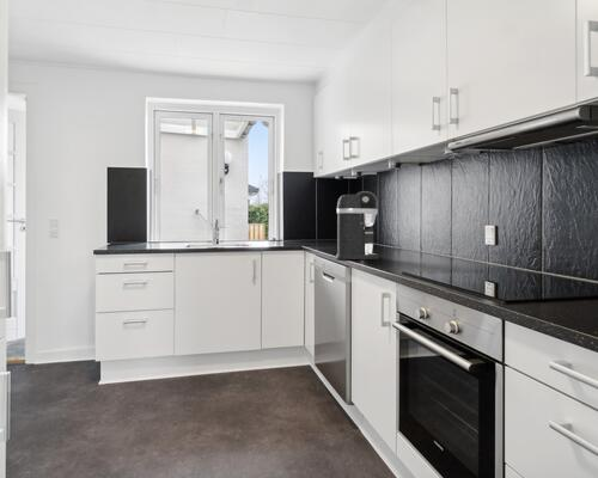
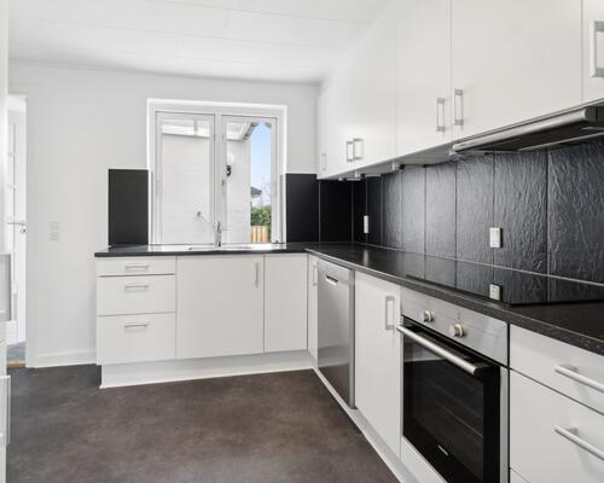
- coffee maker [335,190,379,261]
